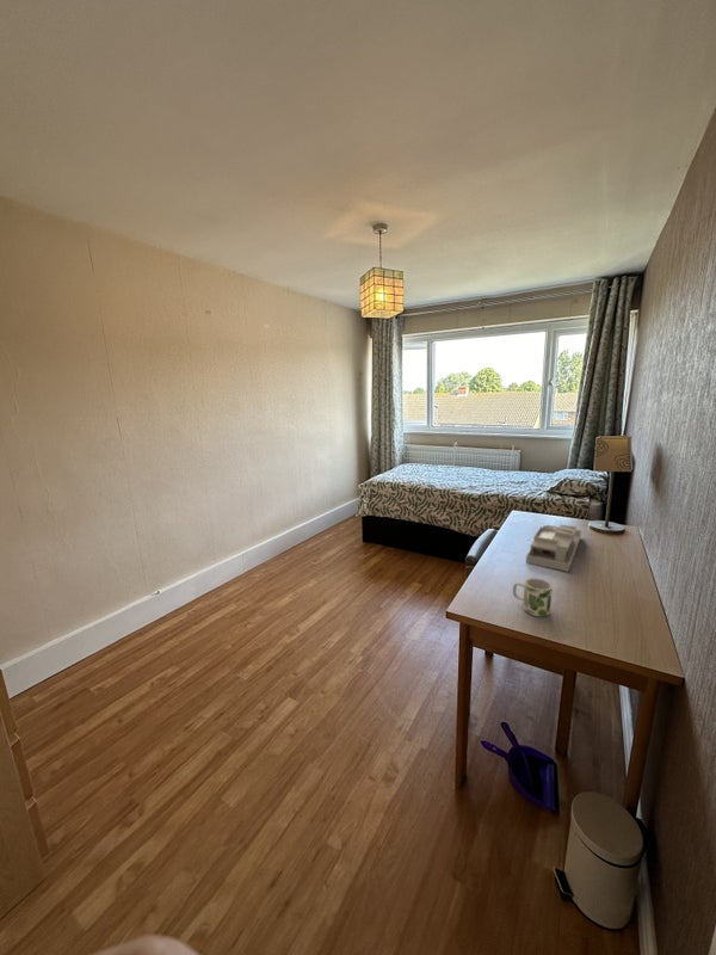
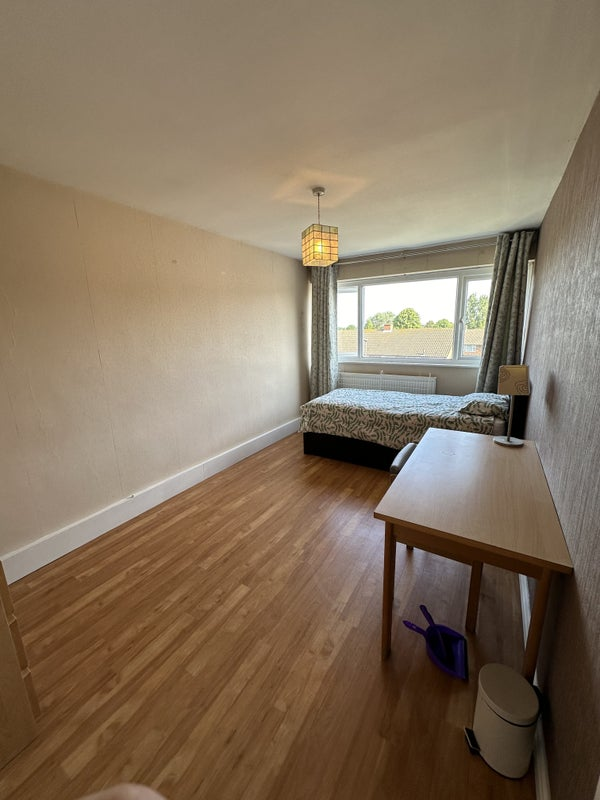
- desk organizer [525,523,584,573]
- mug [512,577,554,618]
